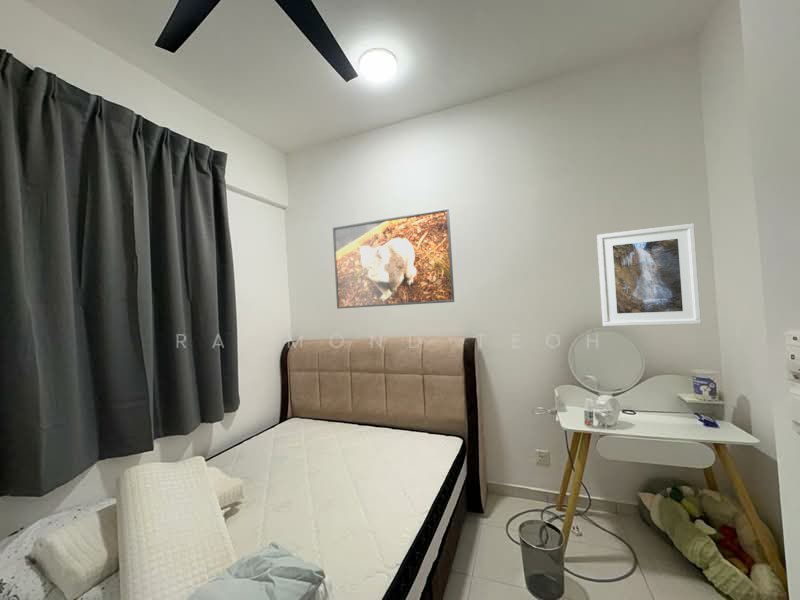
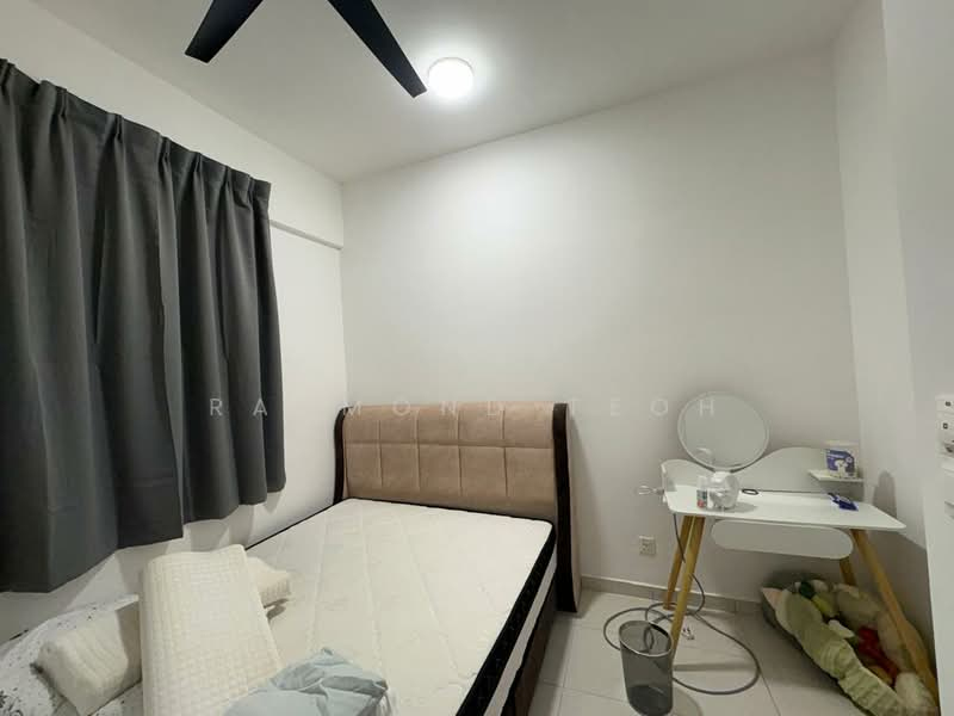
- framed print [596,223,702,327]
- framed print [332,207,455,310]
